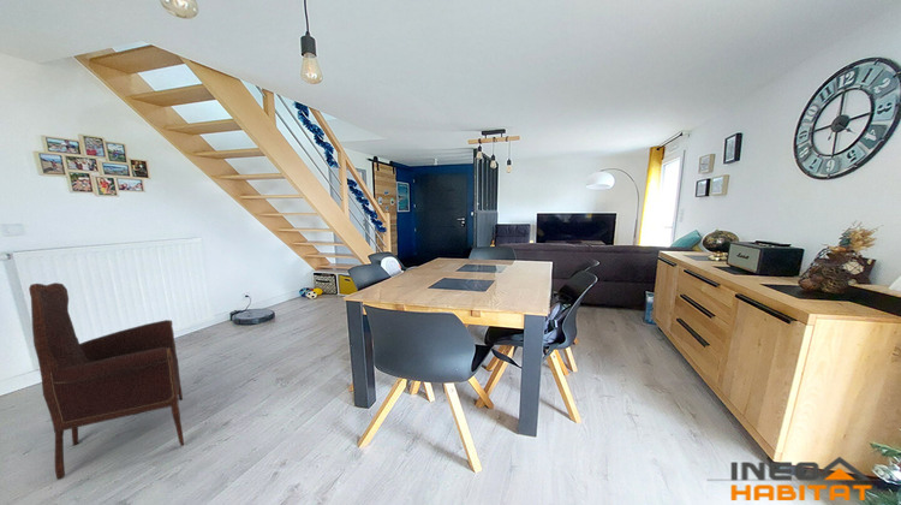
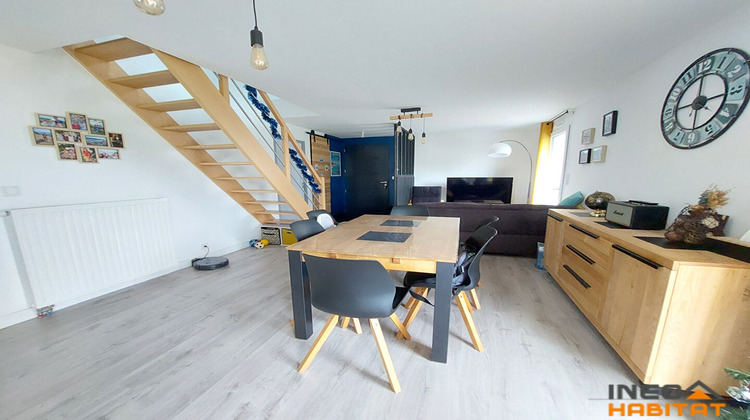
- armchair [28,281,185,481]
